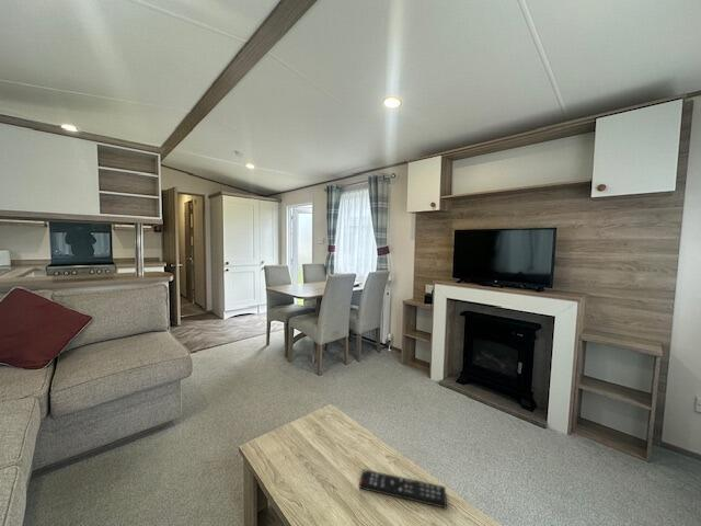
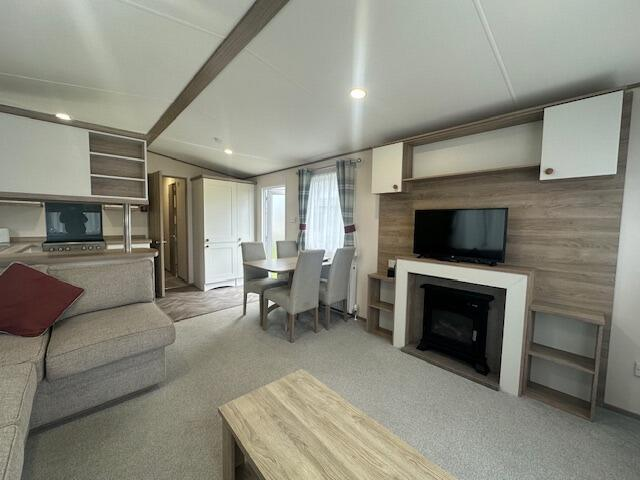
- remote control [358,468,448,510]
